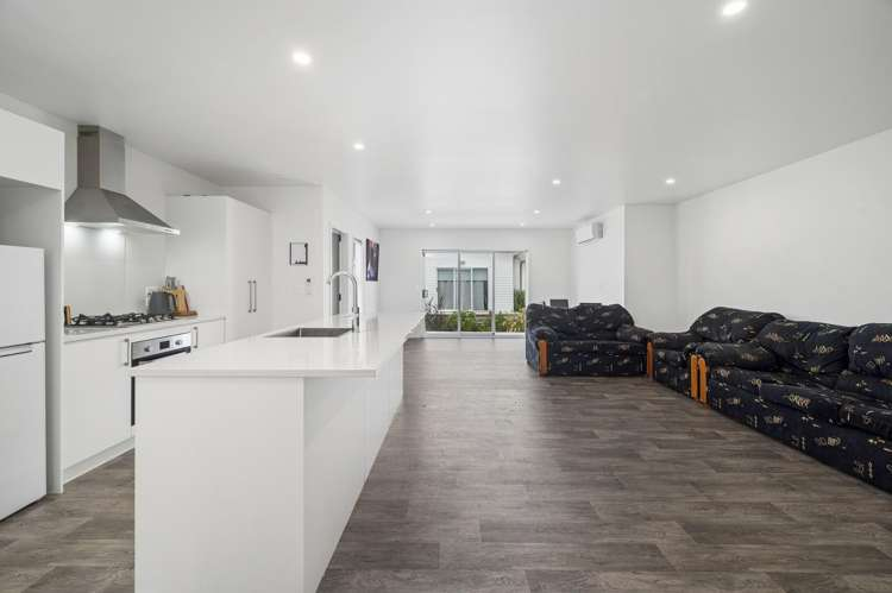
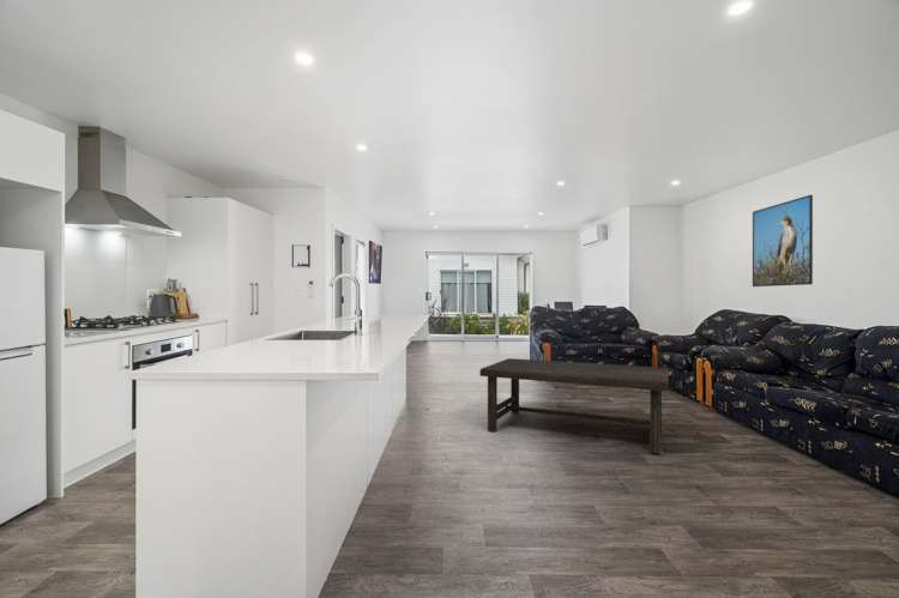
+ coffee table [478,357,670,454]
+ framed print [752,194,814,288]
